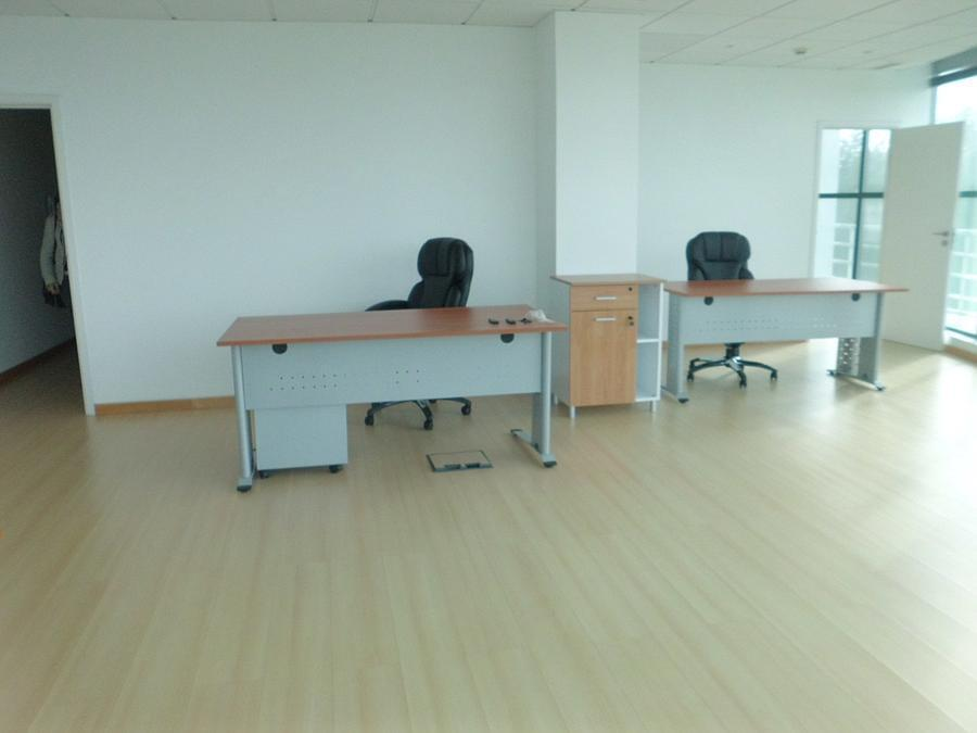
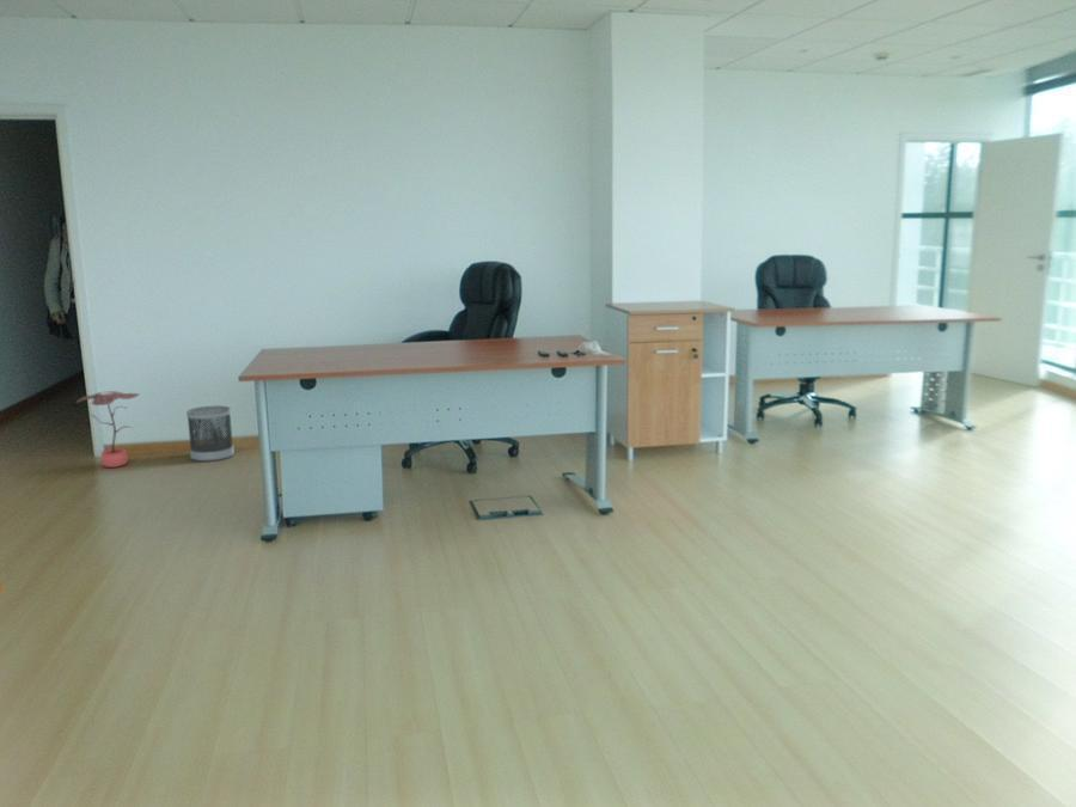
+ wastebasket [185,405,236,463]
+ potted plant [75,390,141,469]
